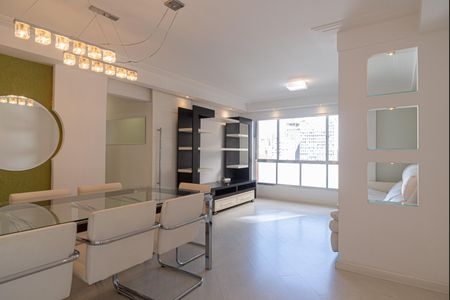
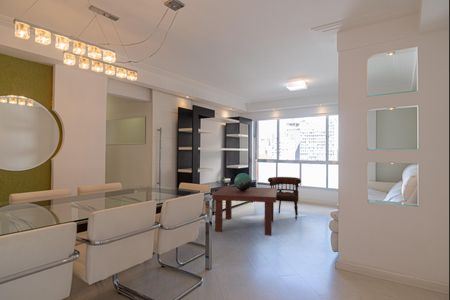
+ armchair [267,176,302,221]
+ coffee table [212,186,278,236]
+ decorative globe [233,172,253,191]
